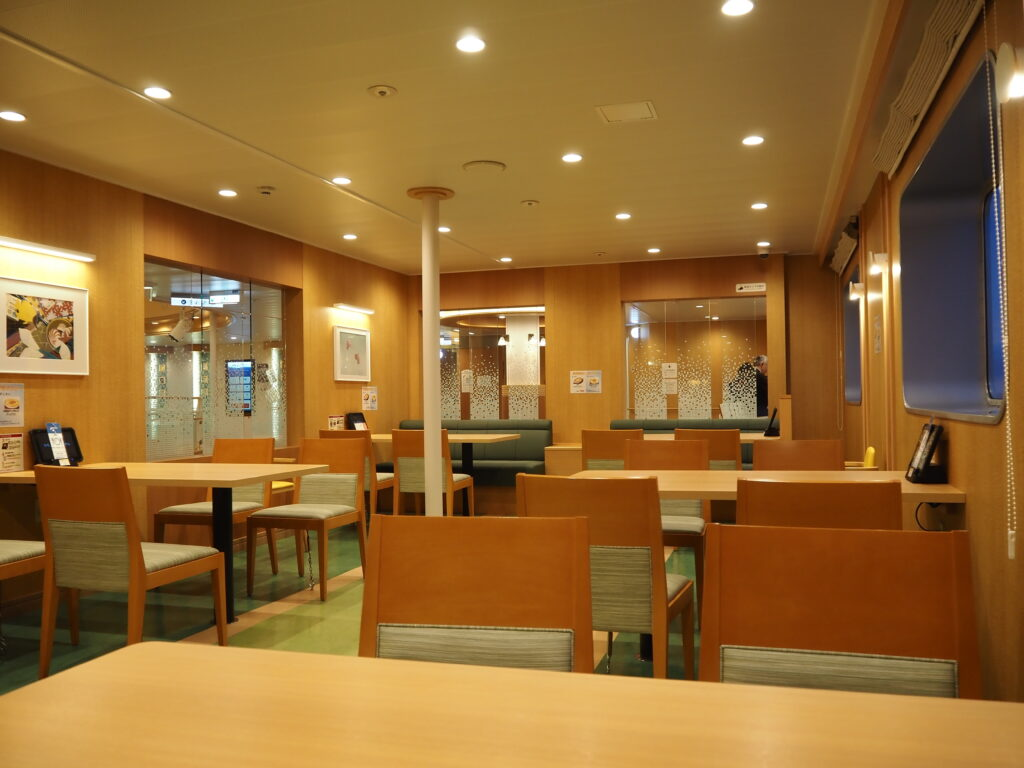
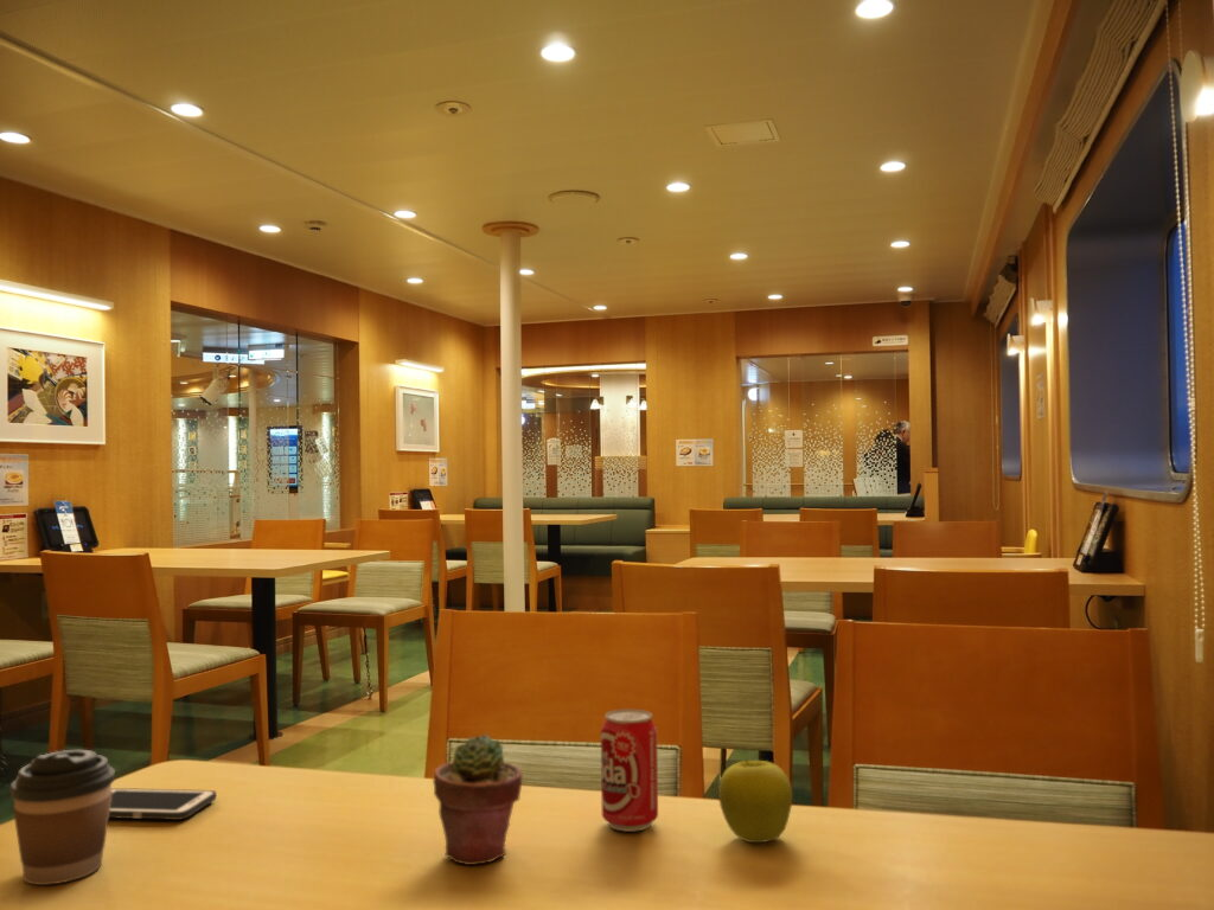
+ potted succulent [432,733,523,866]
+ fruit [717,758,793,844]
+ cell phone [109,787,217,821]
+ beverage can [600,707,659,833]
+ coffee cup [8,749,116,886]
